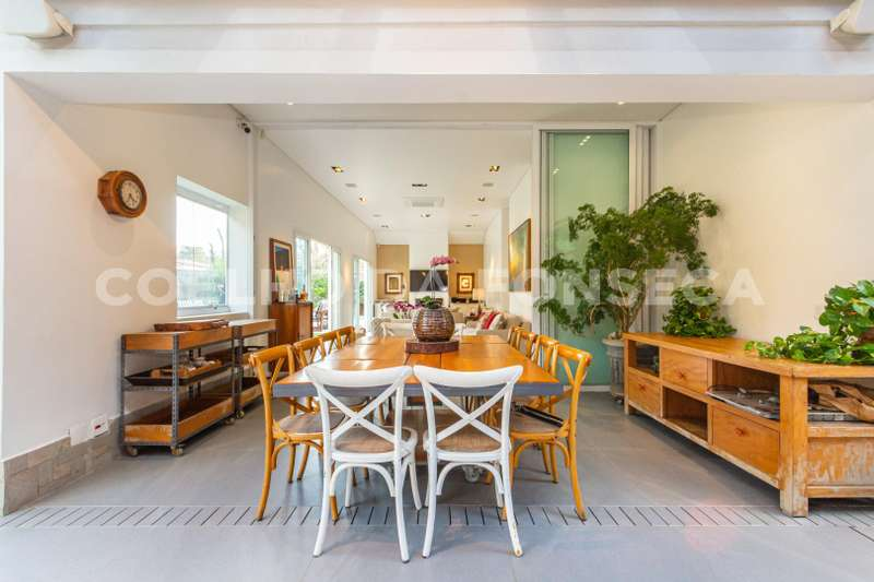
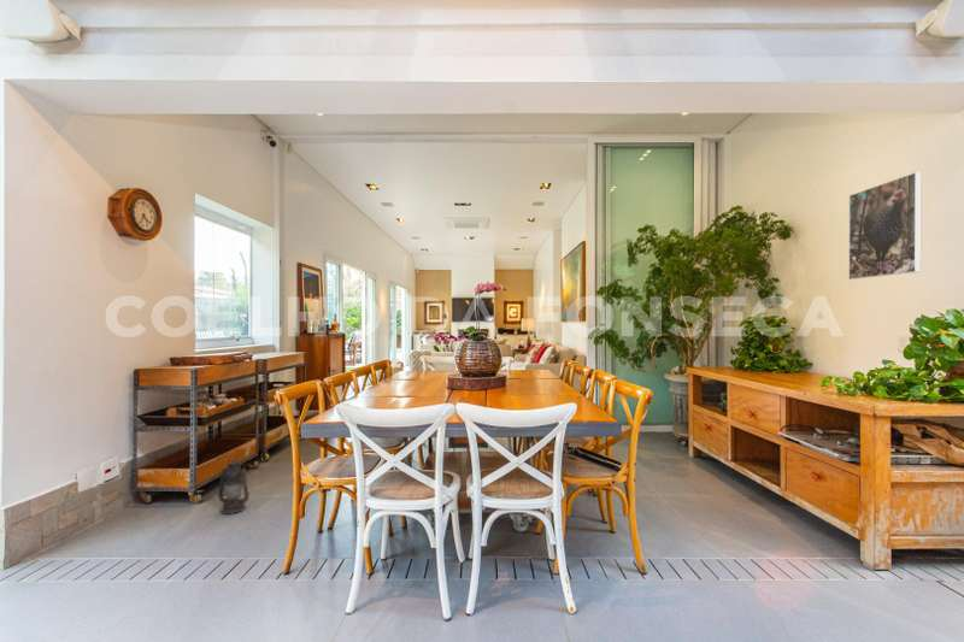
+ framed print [847,171,923,281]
+ lantern [217,459,253,516]
